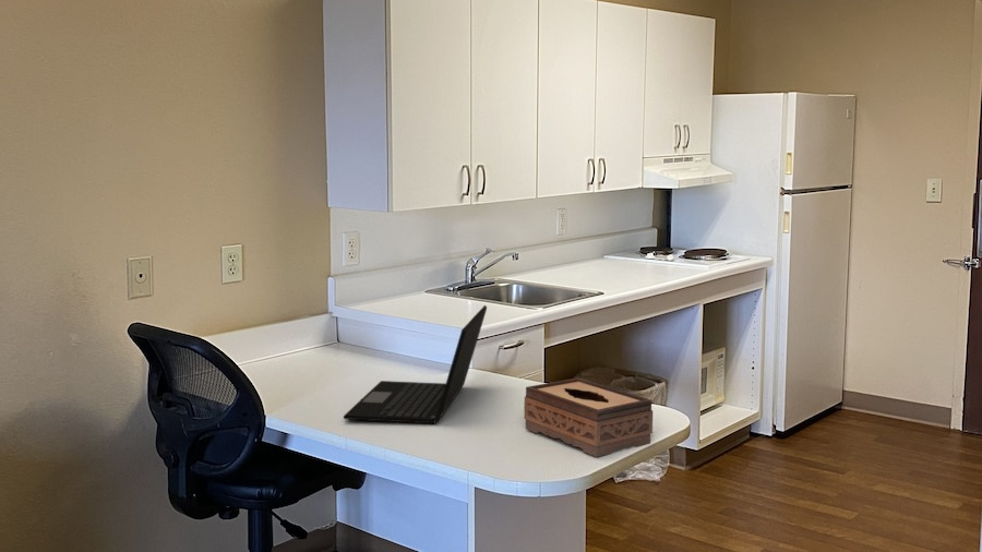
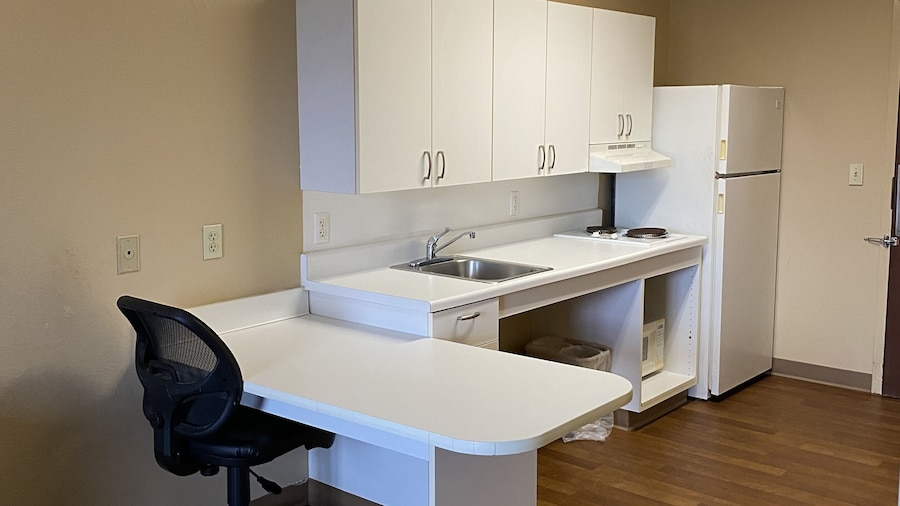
- laptop [343,304,488,424]
- tissue box [523,376,654,458]
